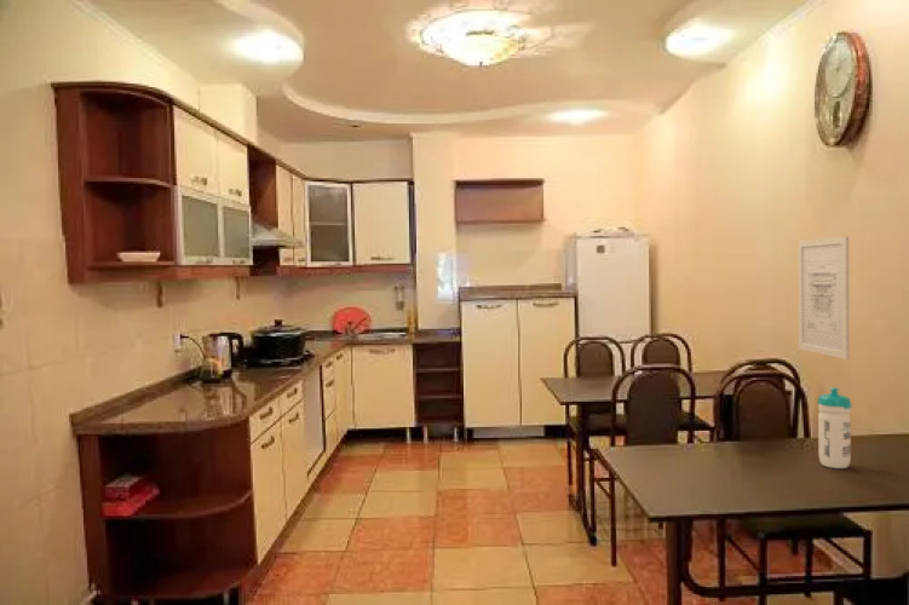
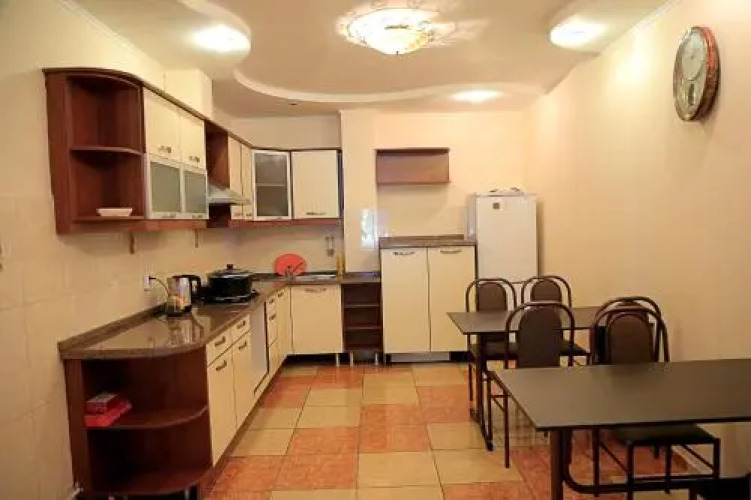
- wall art [798,235,851,361]
- water bottle [816,386,853,469]
